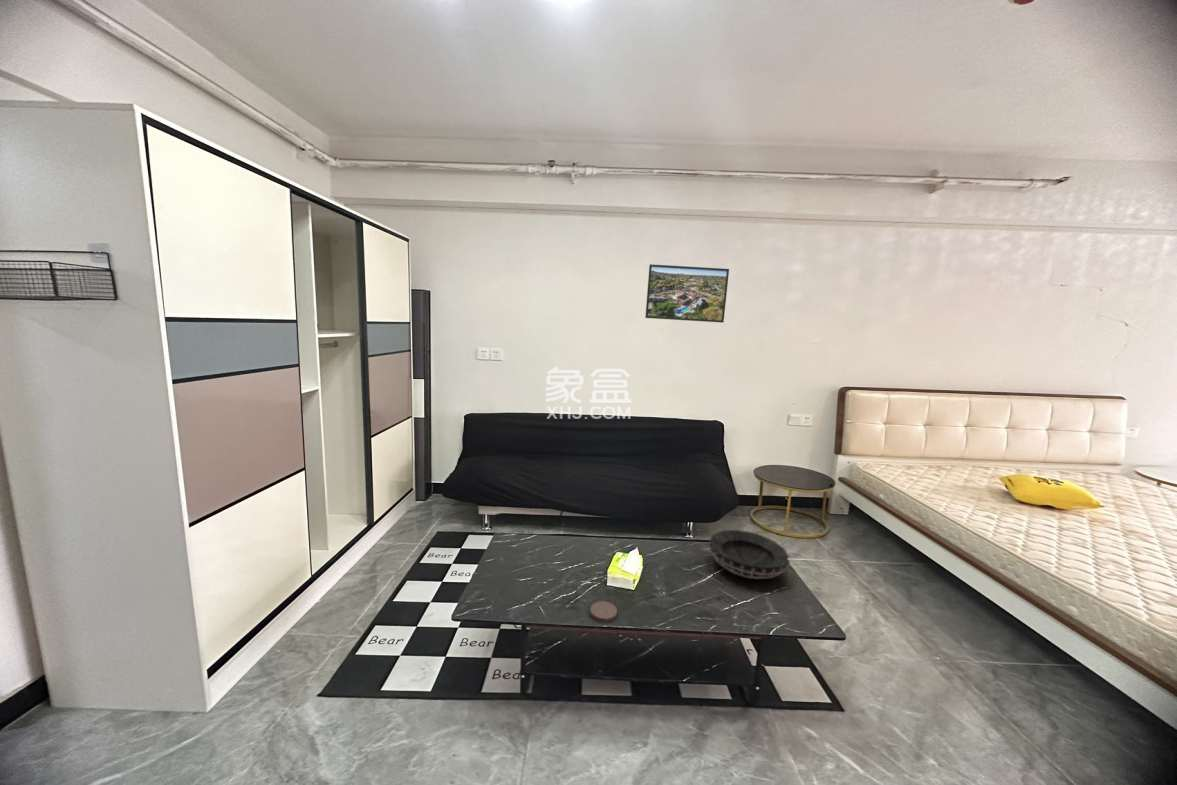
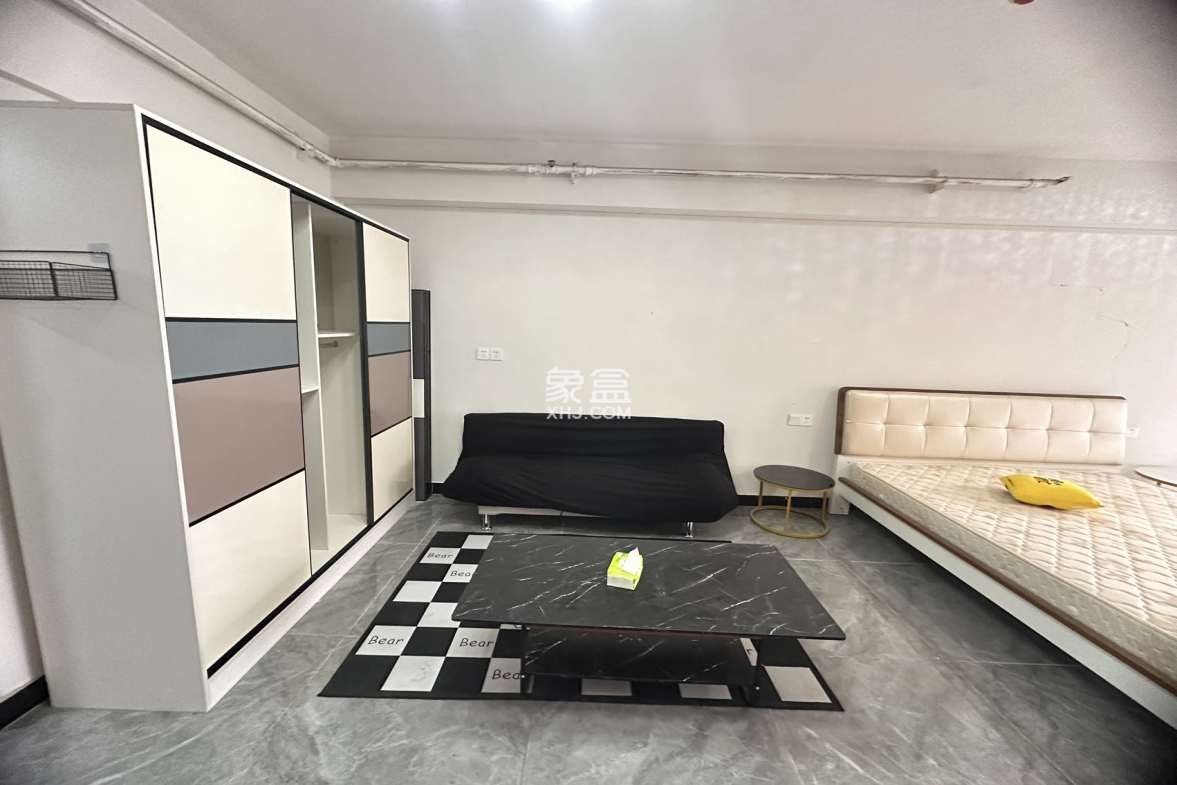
- decorative bowl [707,529,791,580]
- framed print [644,263,730,324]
- coaster [589,600,618,623]
